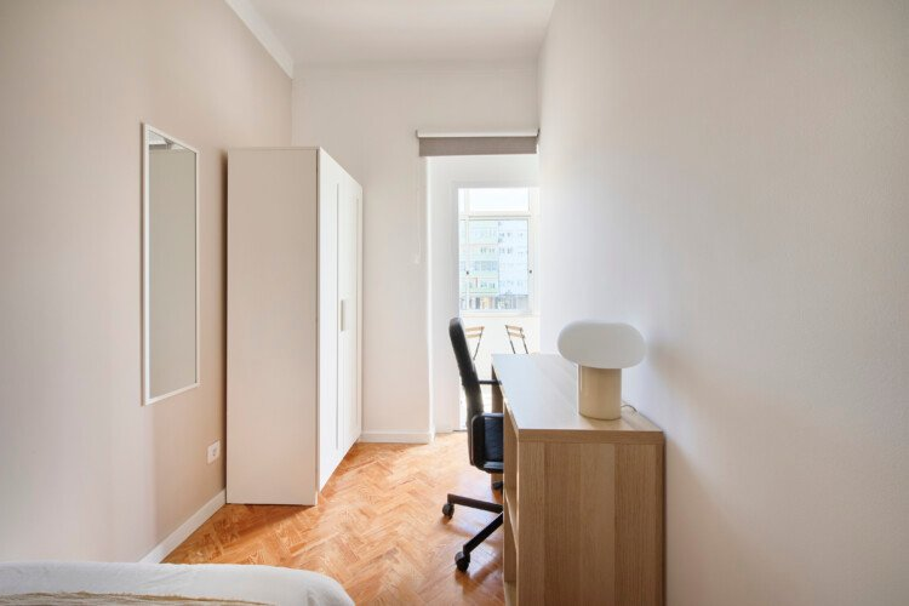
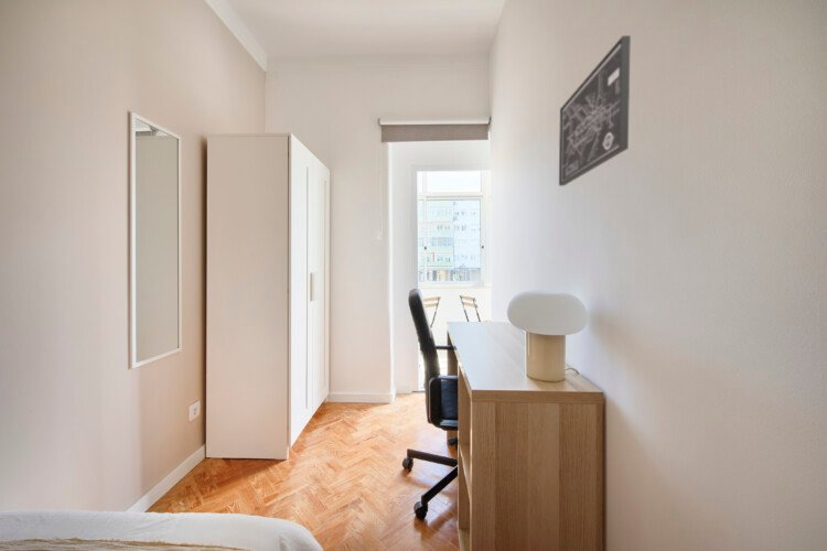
+ wall art [558,34,632,187]
